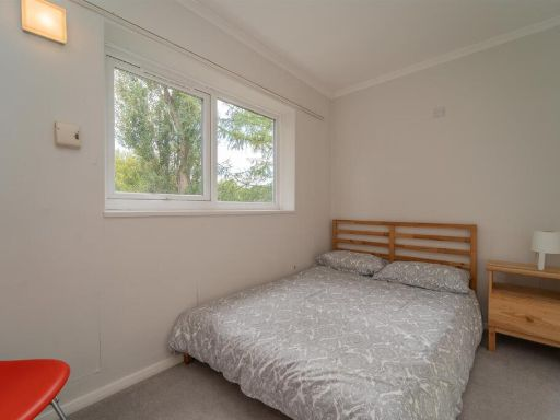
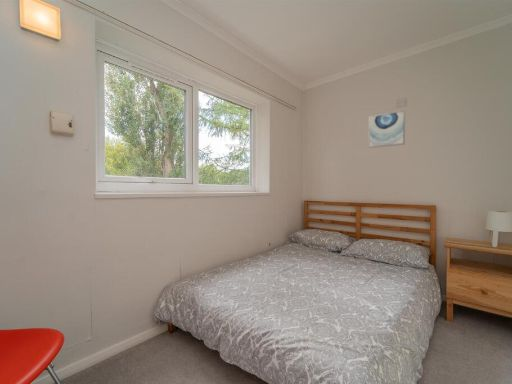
+ wall art [368,109,406,149]
